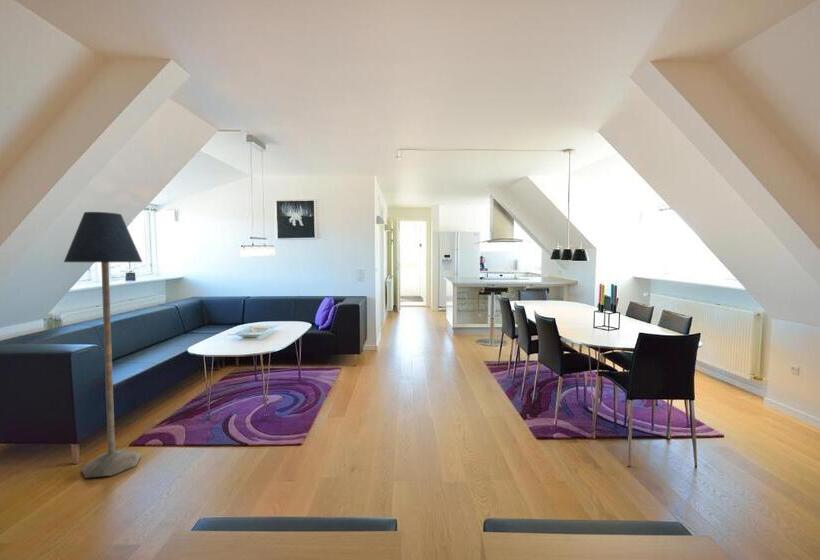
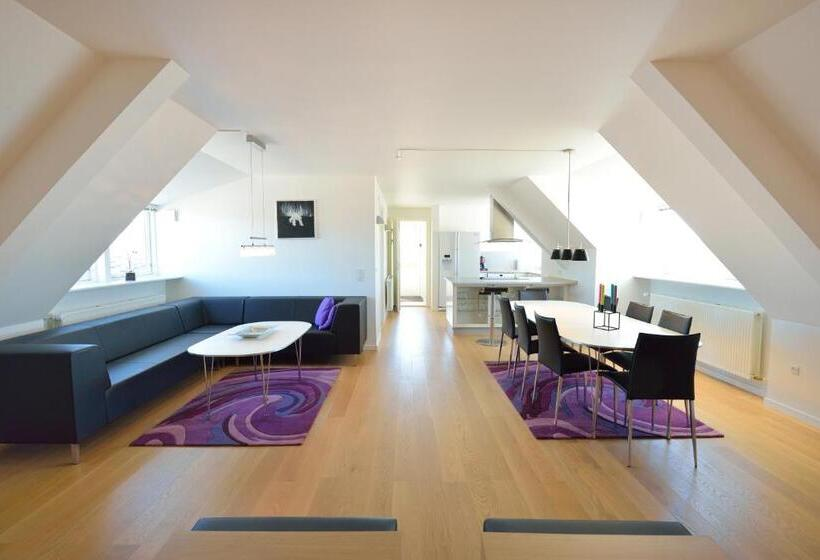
- floor lamp [63,211,143,479]
